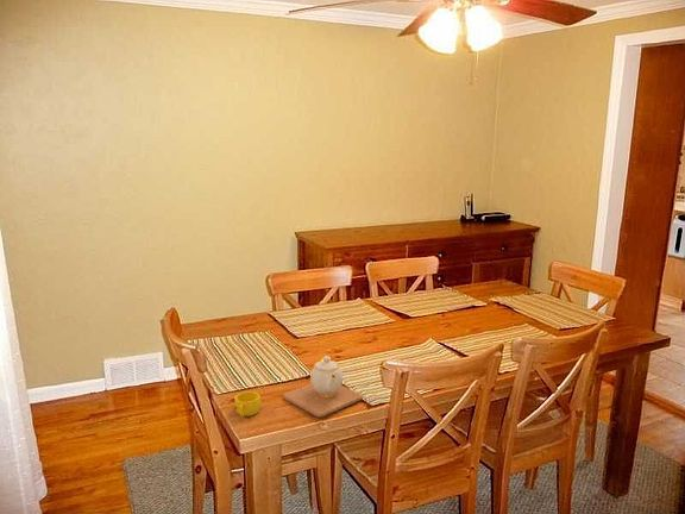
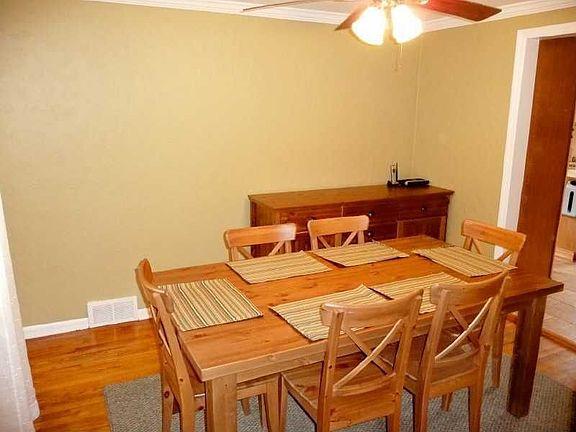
- teapot [283,355,363,419]
- cup [233,390,262,418]
